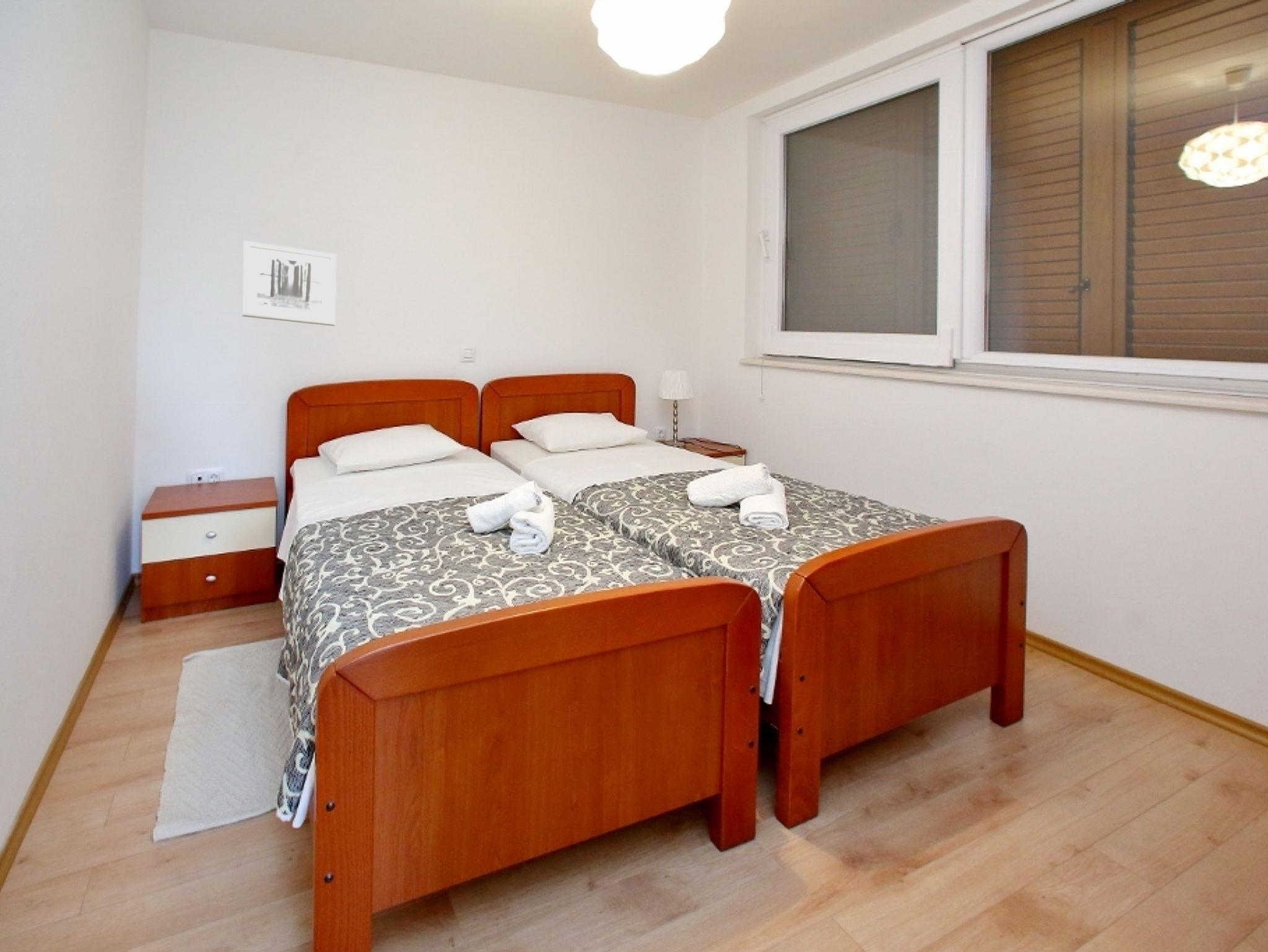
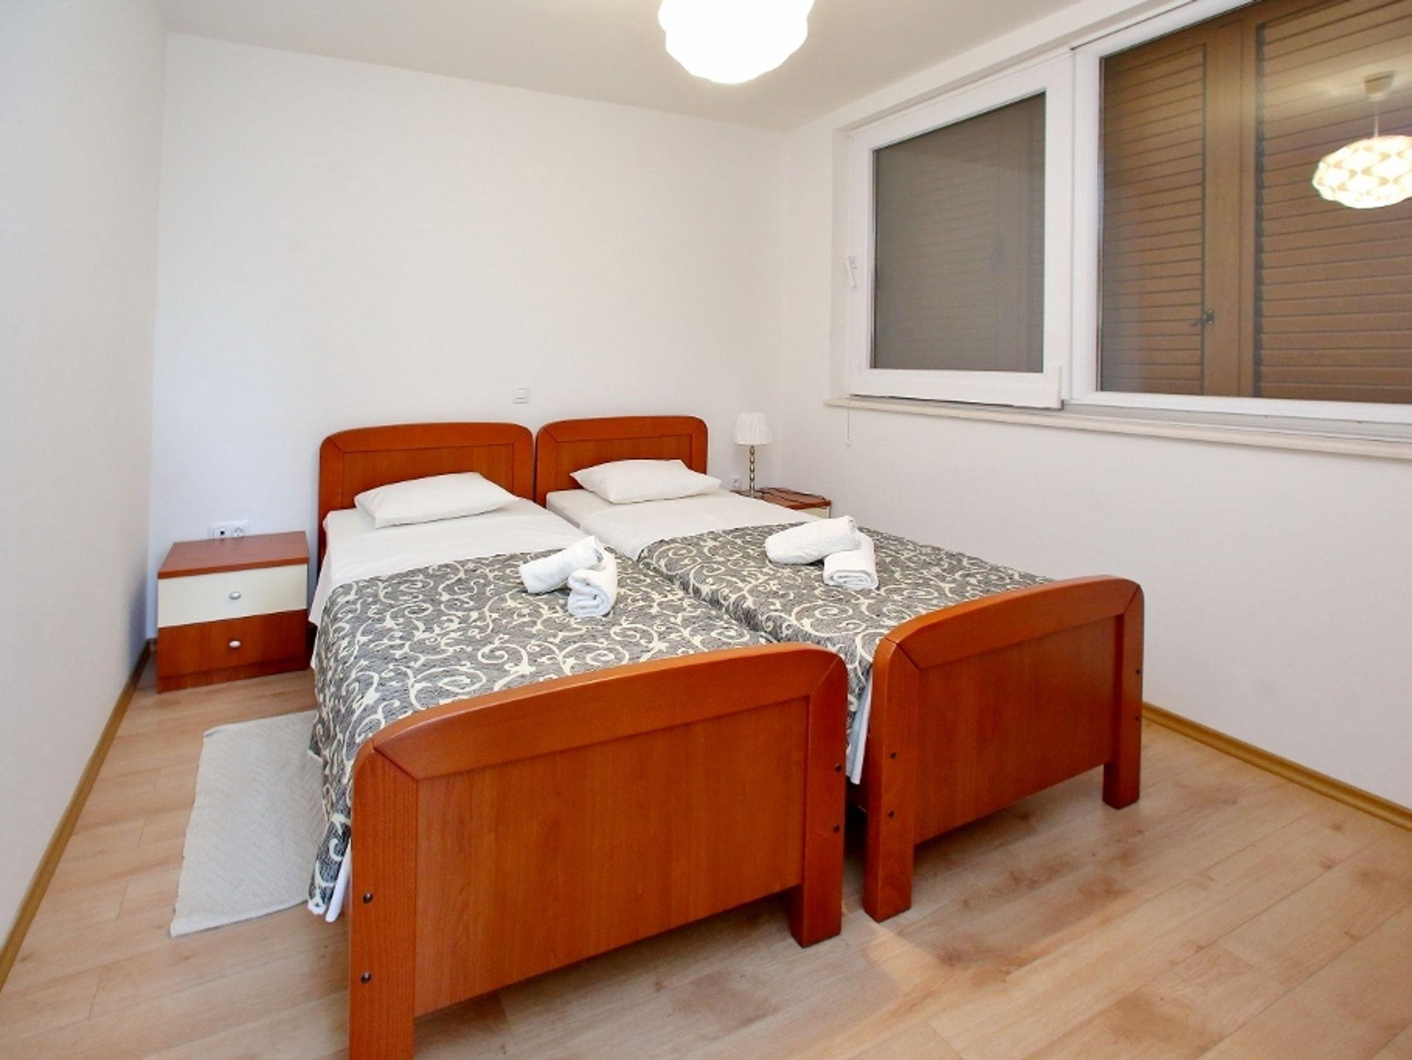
- wall art [242,240,337,327]
